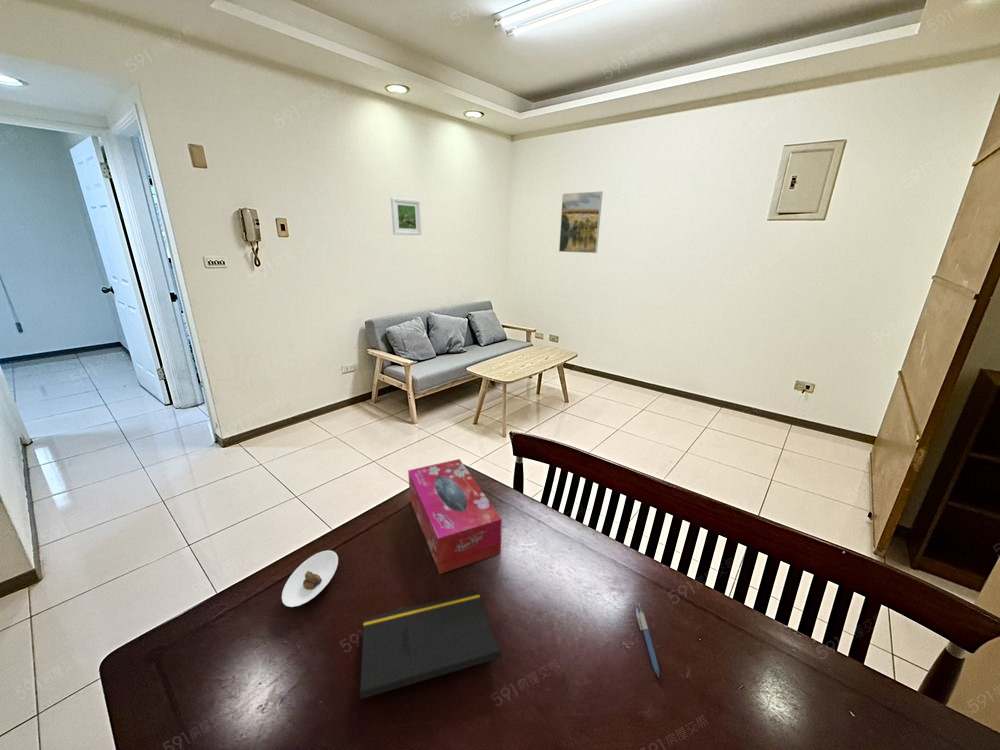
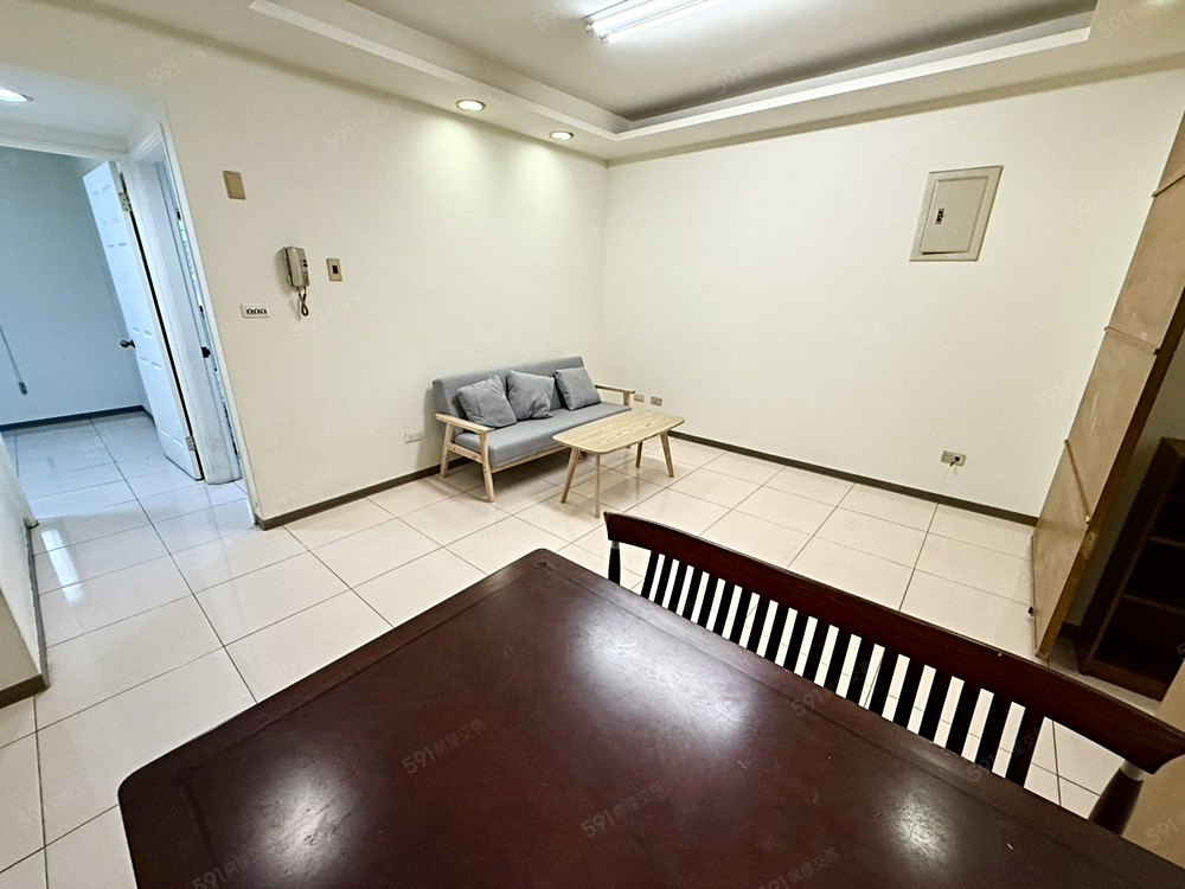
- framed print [558,190,604,254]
- notepad [359,590,504,700]
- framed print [390,196,422,236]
- tissue box [407,458,503,575]
- saucer [281,549,339,608]
- pen [635,602,660,678]
